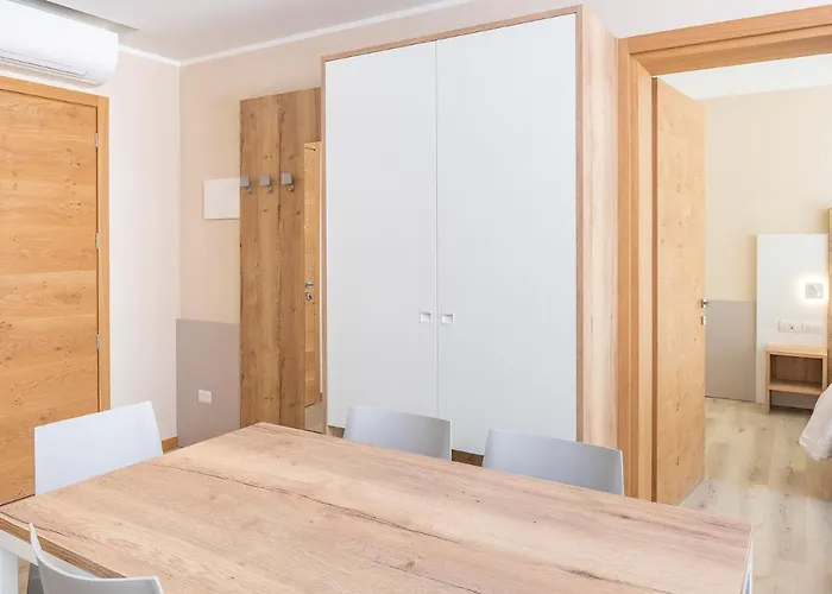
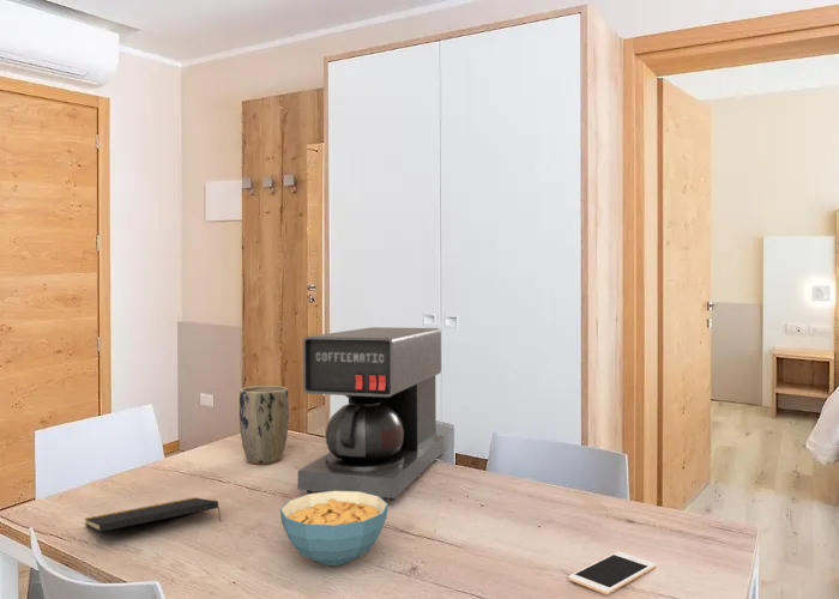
+ coffee maker [297,326,446,502]
+ cell phone [567,551,657,595]
+ notepad [84,496,223,533]
+ cereal bowl [279,491,390,567]
+ plant pot [239,385,290,465]
